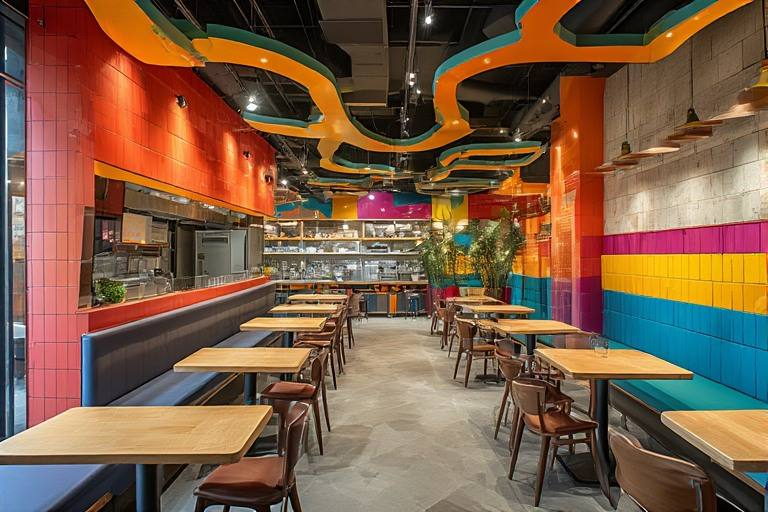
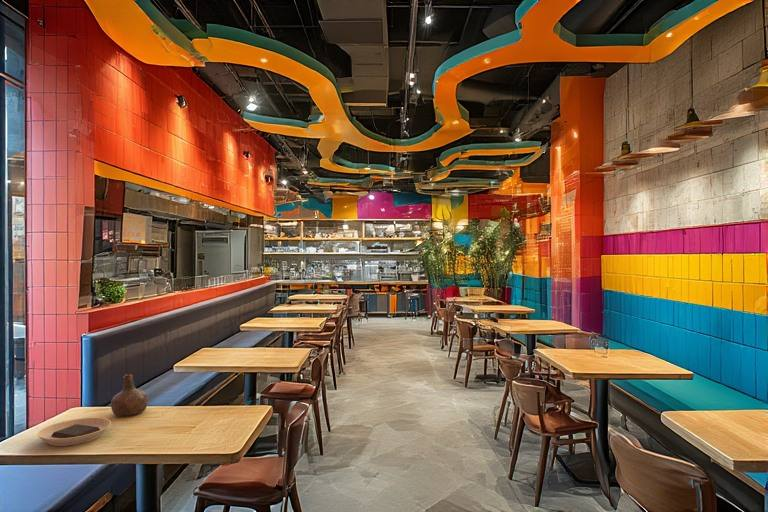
+ plate [36,417,112,447]
+ bottle [110,373,149,417]
